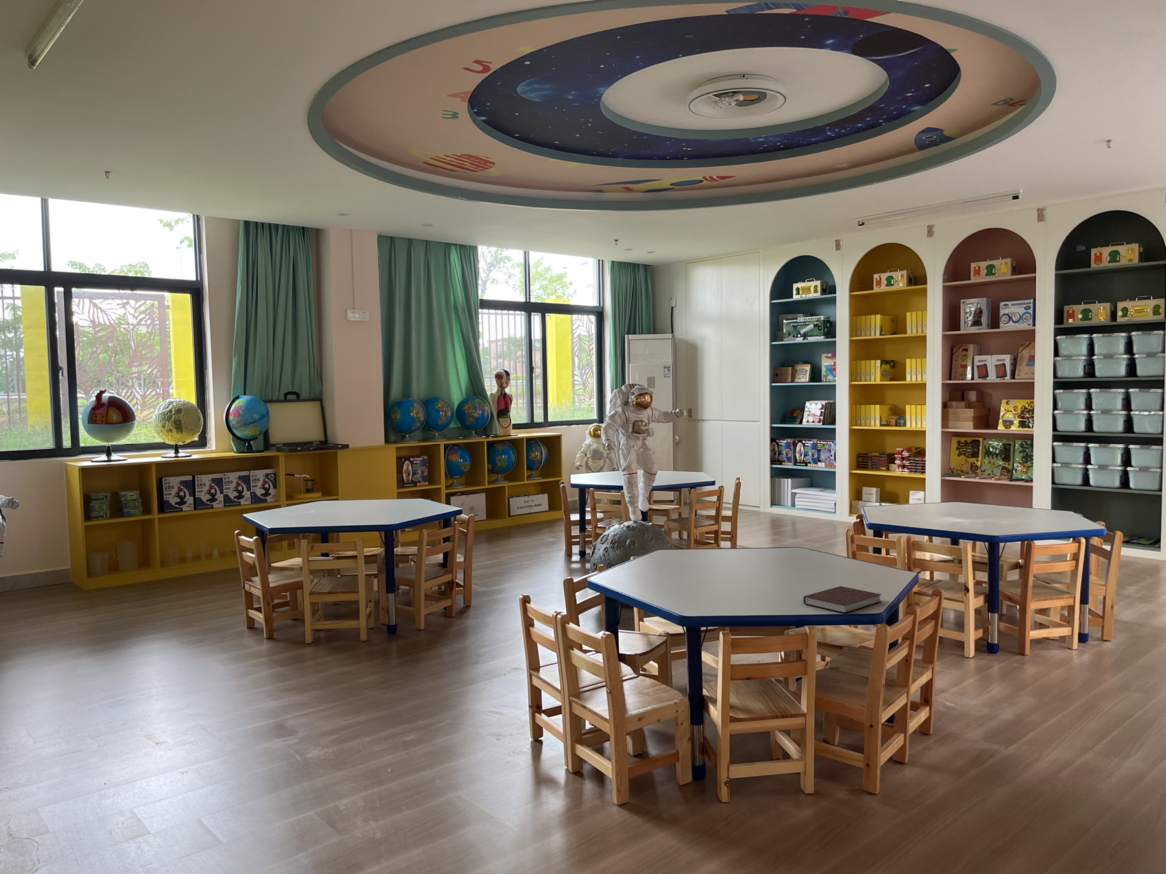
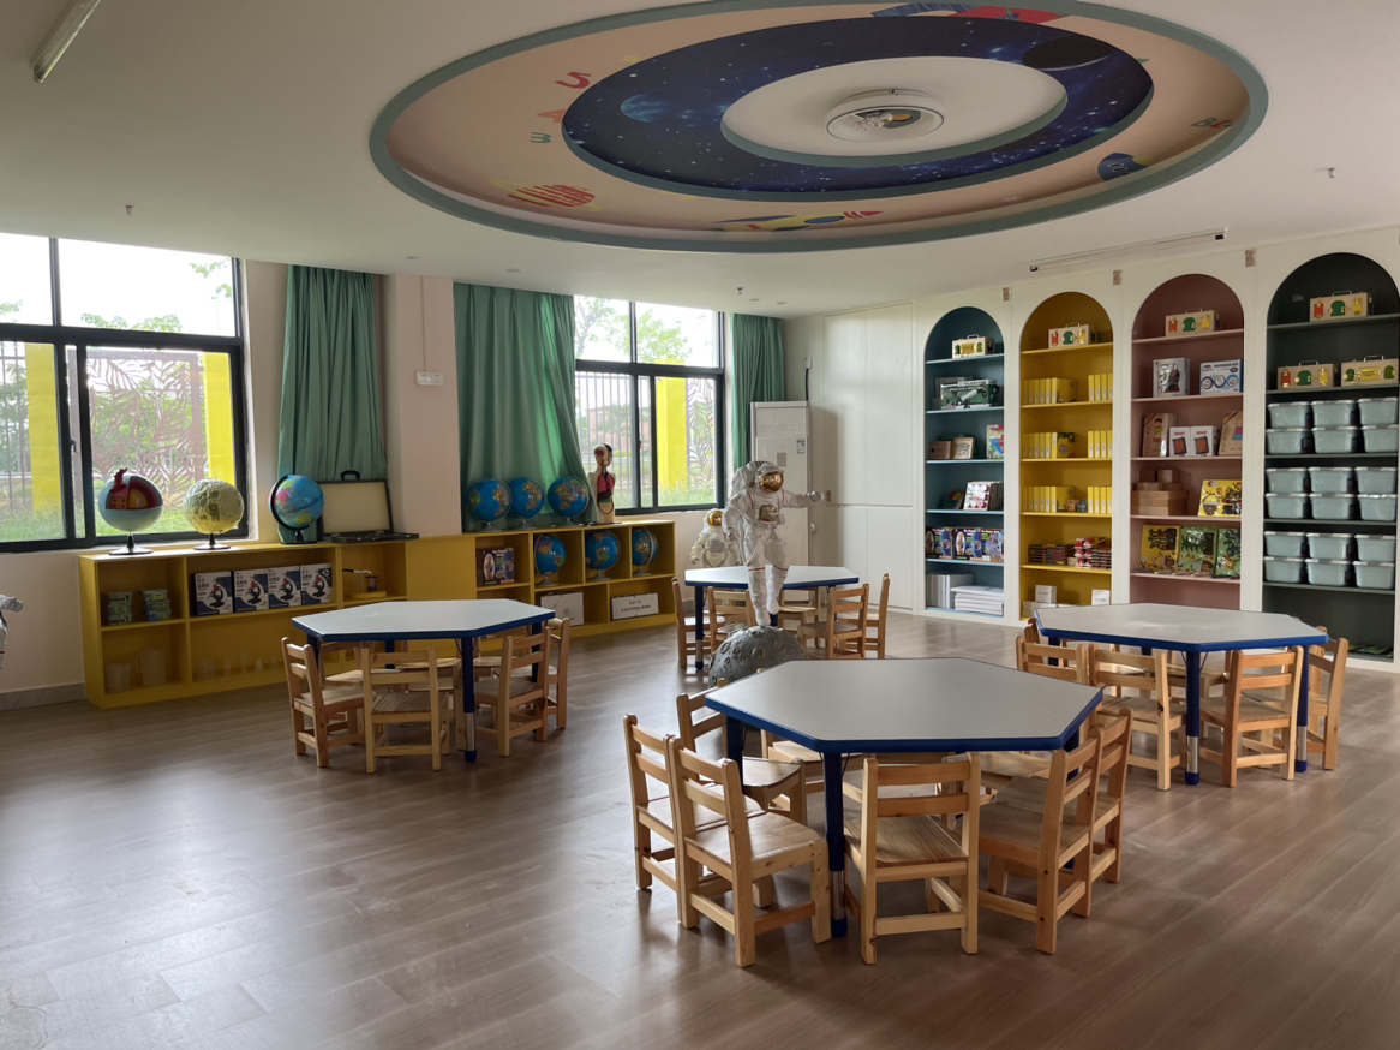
- notebook [802,585,882,614]
